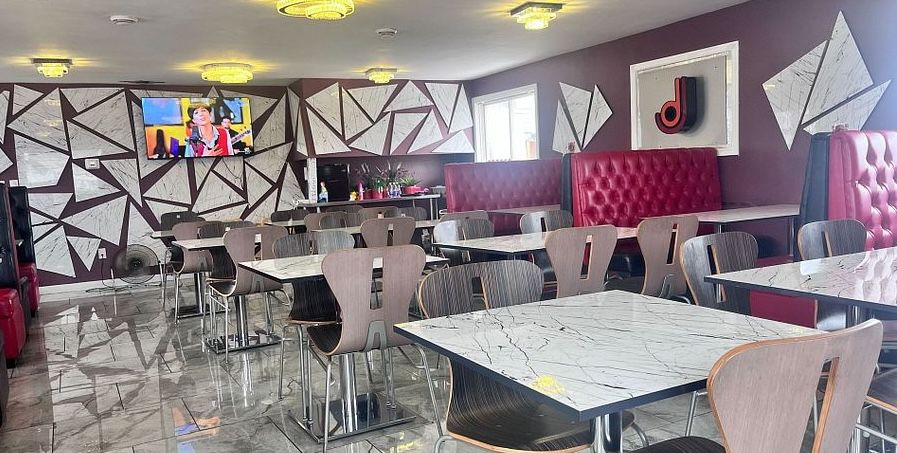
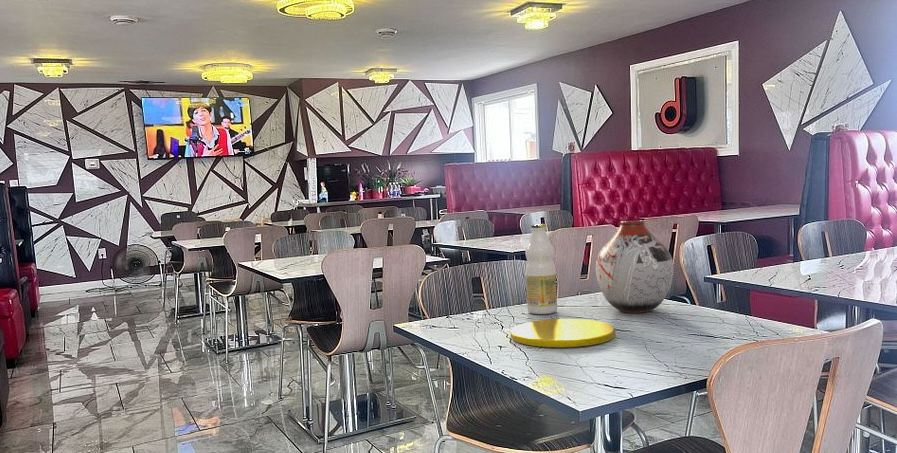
+ plate [510,318,616,348]
+ vase [595,219,674,314]
+ bottle [524,223,558,315]
